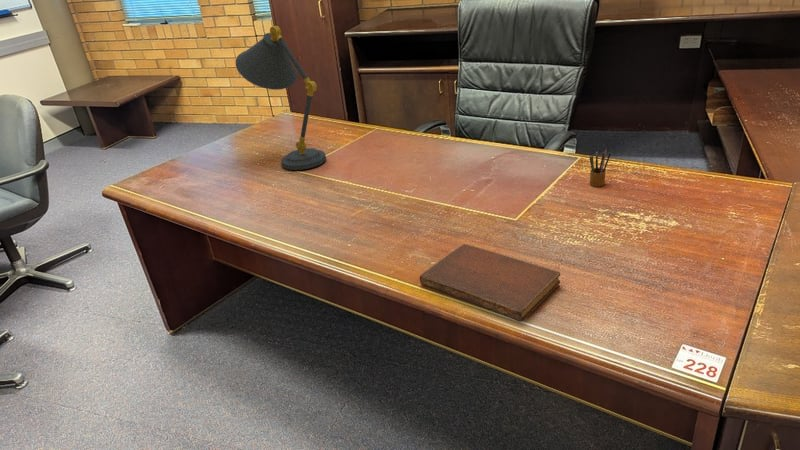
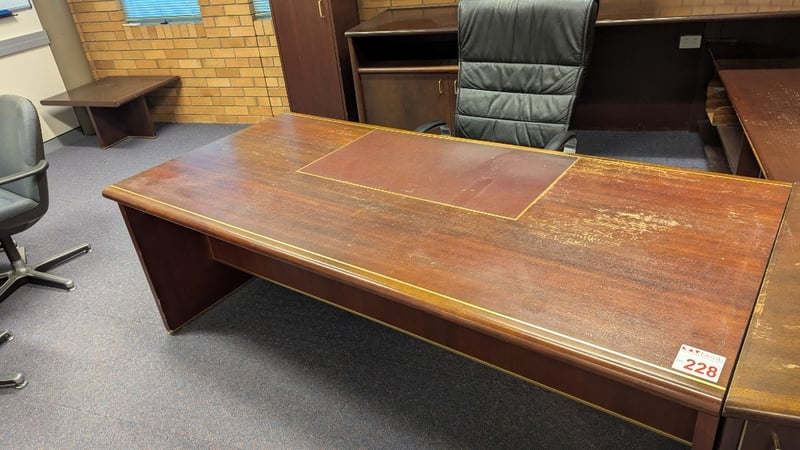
- pencil box [589,147,612,187]
- desk lamp [235,25,327,171]
- notebook [419,243,561,323]
